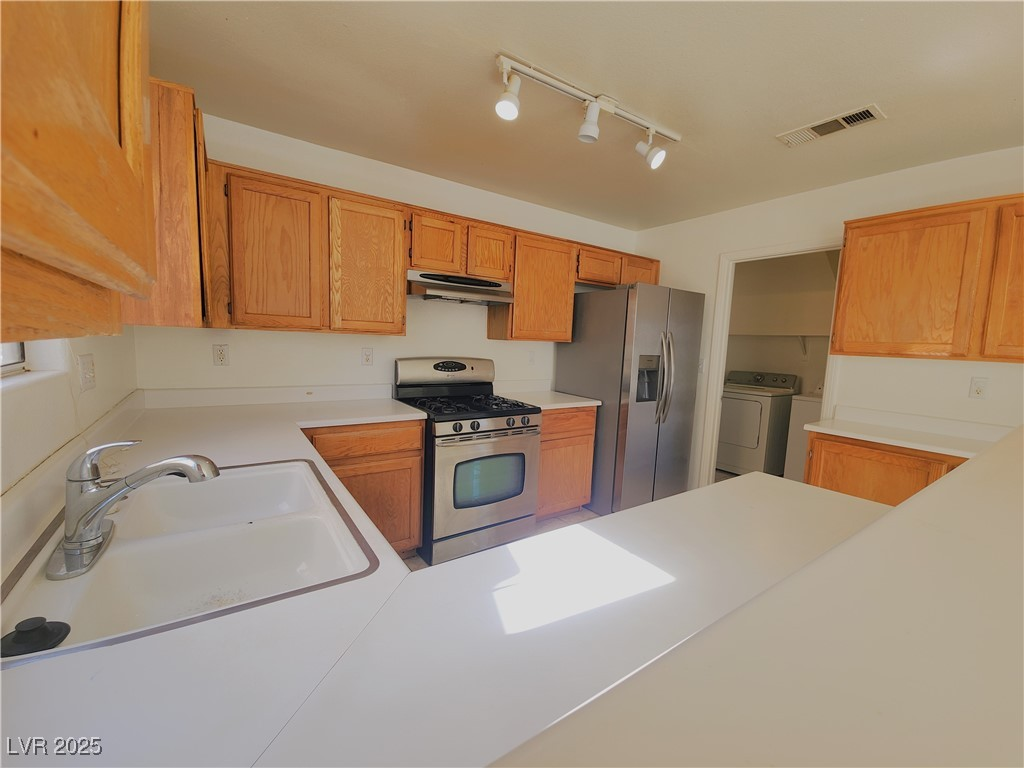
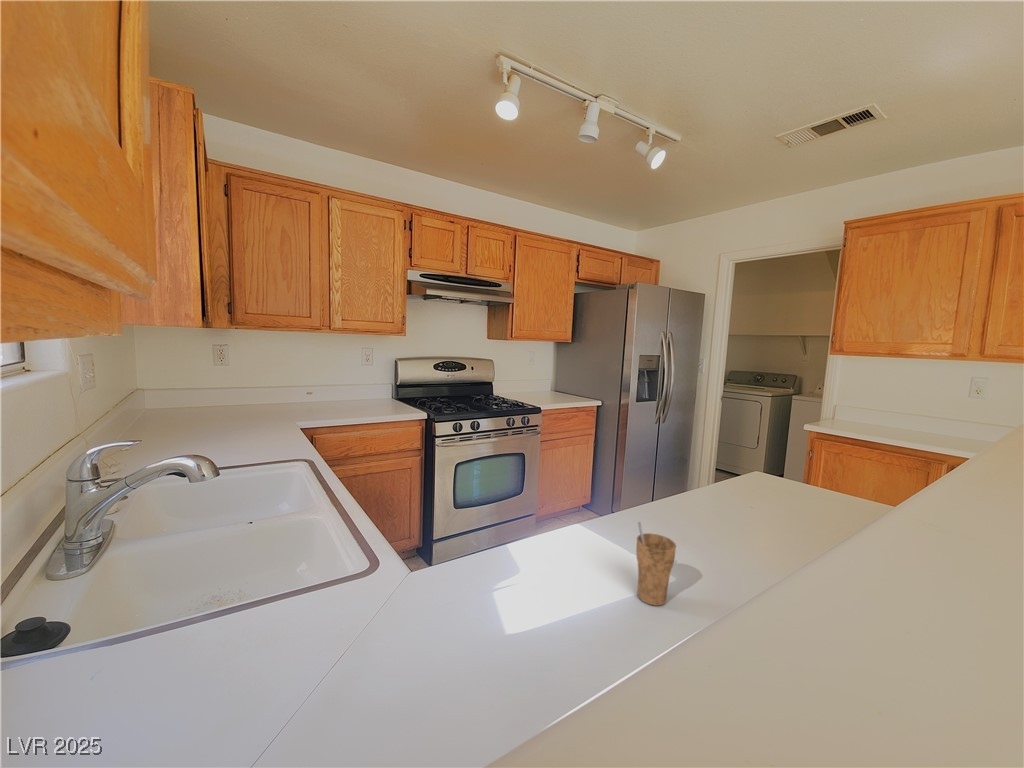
+ cup [635,521,677,607]
